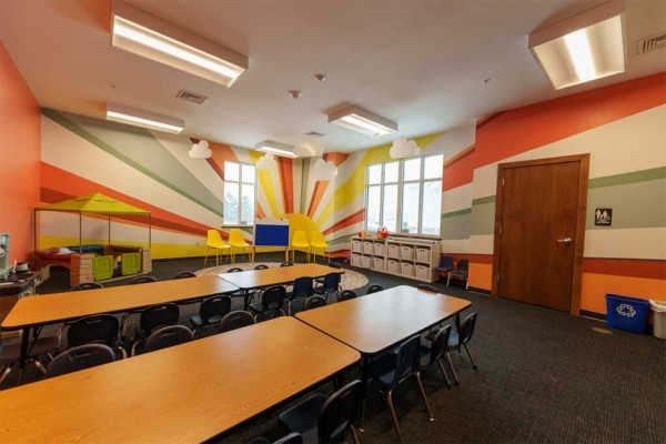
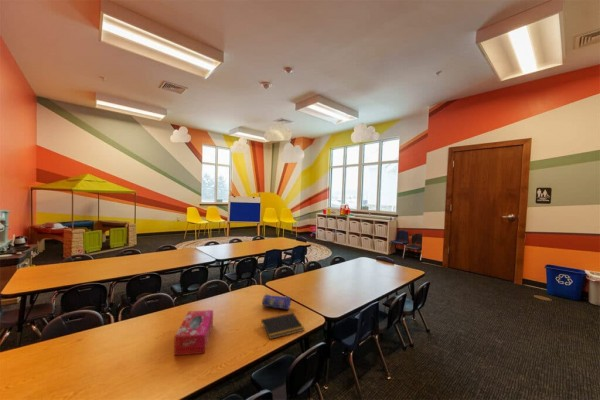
+ pencil case [261,293,293,311]
+ notepad [259,312,305,340]
+ tissue box [173,309,214,357]
